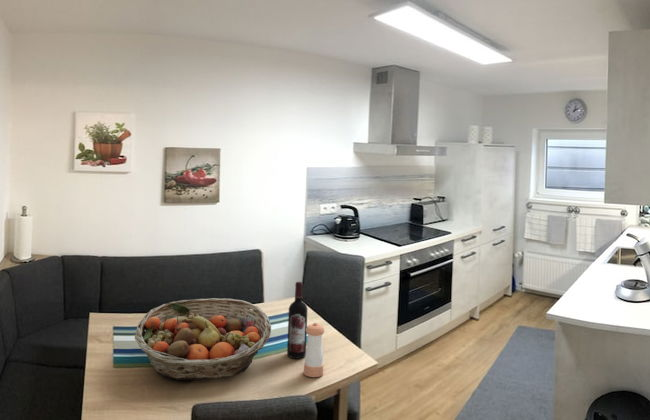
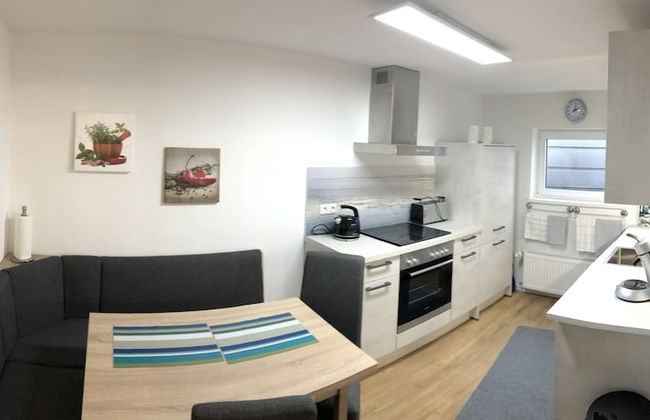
- fruit basket [134,297,272,381]
- pepper shaker [303,322,325,378]
- wine bottle [286,281,308,359]
